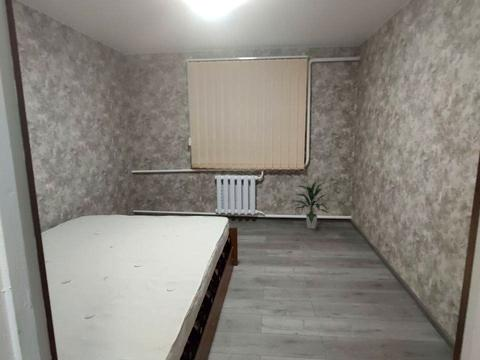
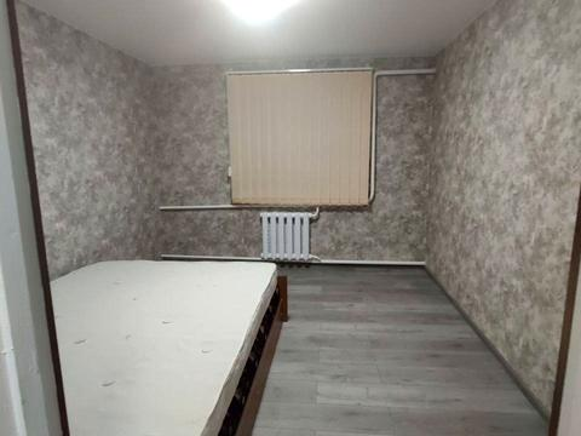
- indoor plant [292,180,329,230]
